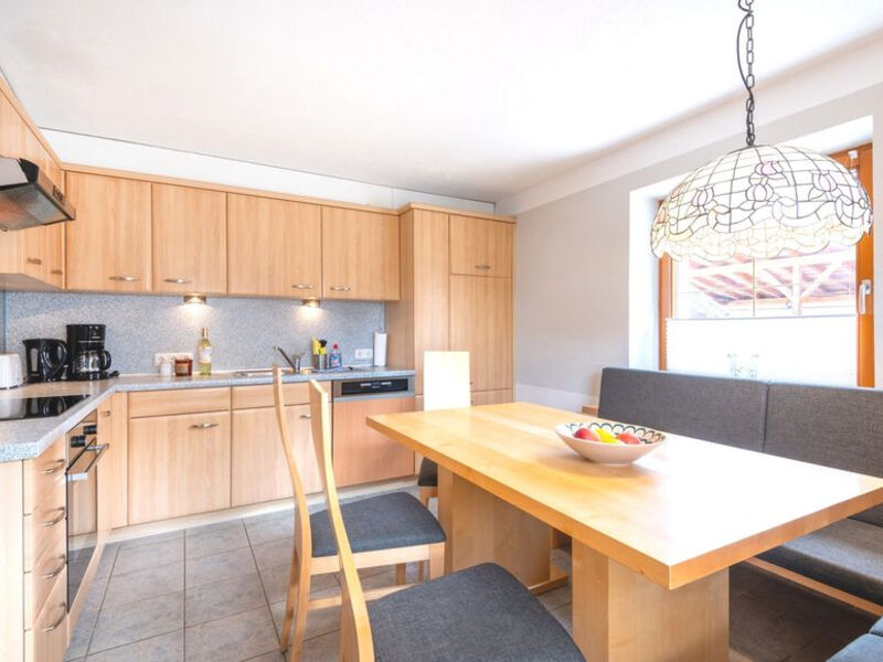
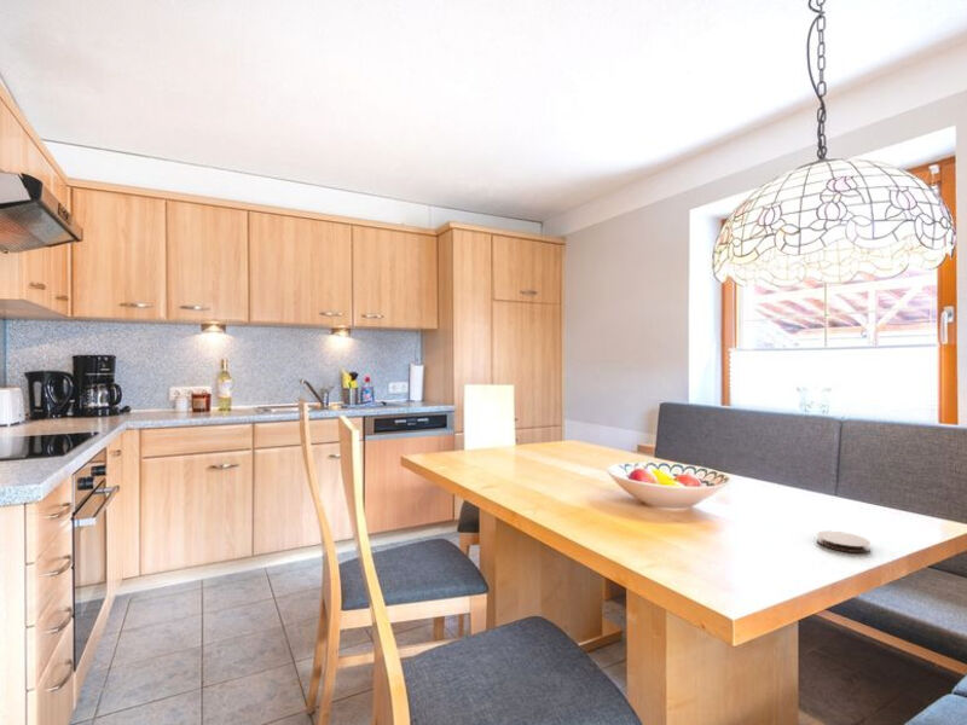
+ coaster [816,530,872,553]
